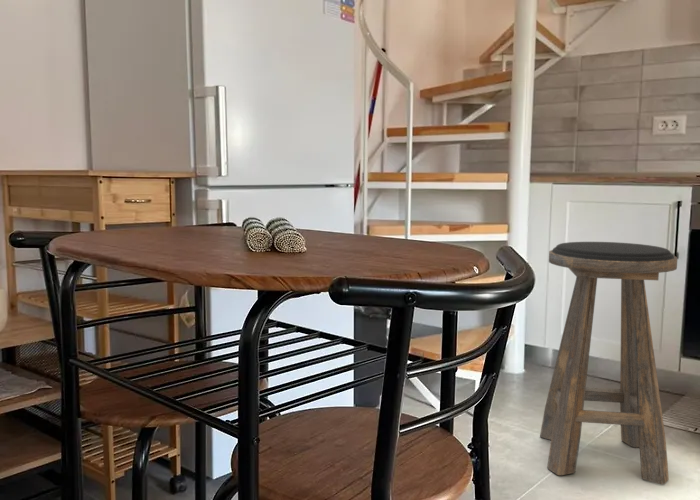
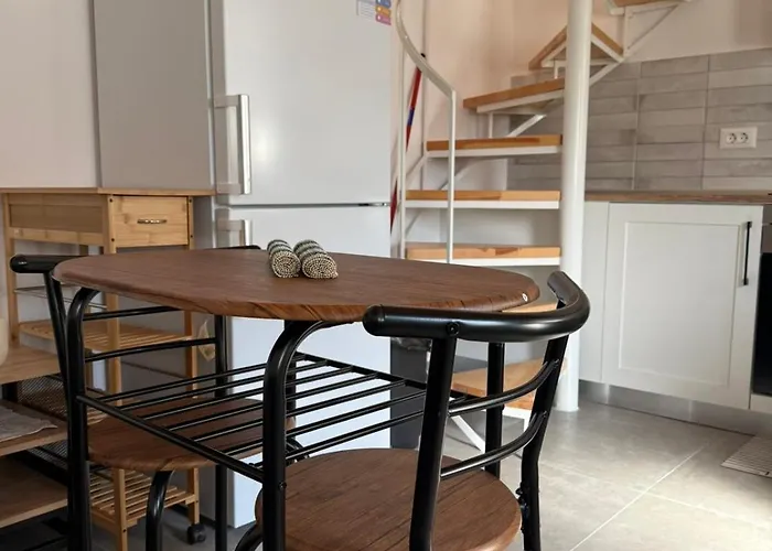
- stool [539,241,679,486]
